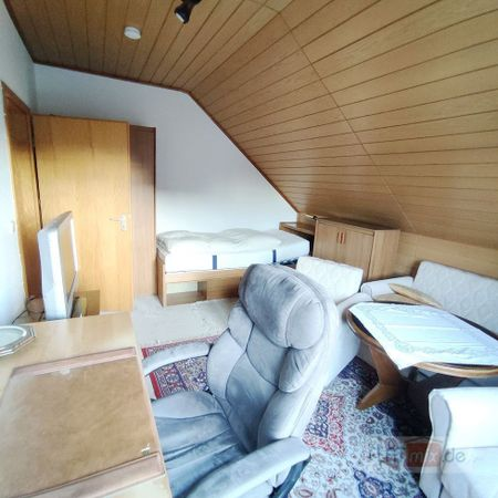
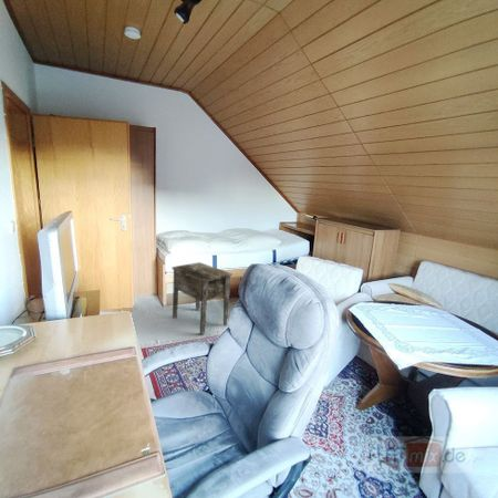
+ side table [172,261,234,335]
